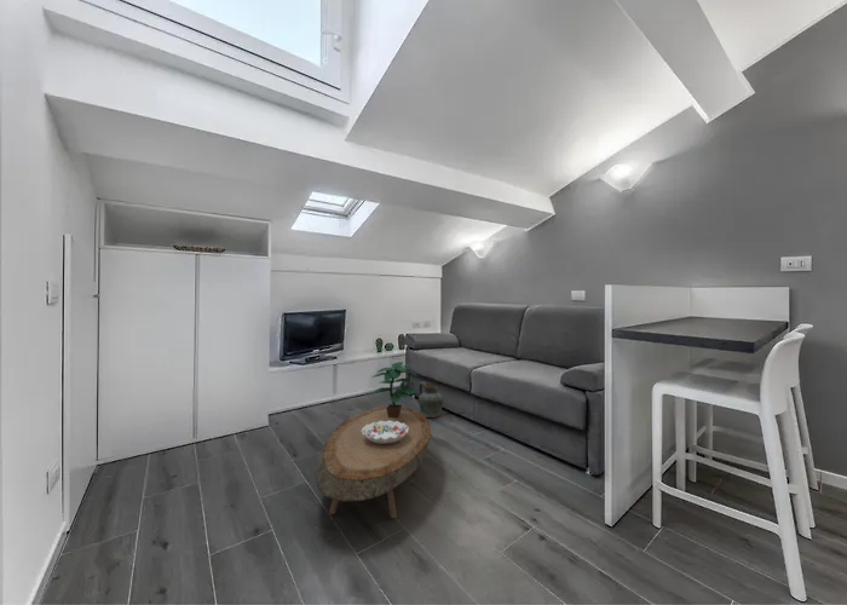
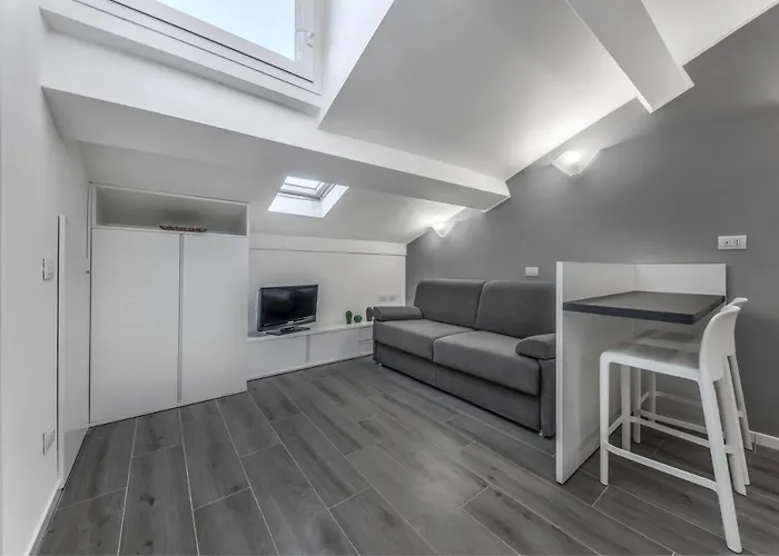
- ceramic jug [417,381,444,419]
- coffee table [315,404,432,519]
- decorative bowl [362,421,409,444]
- potted plant [371,361,427,417]
